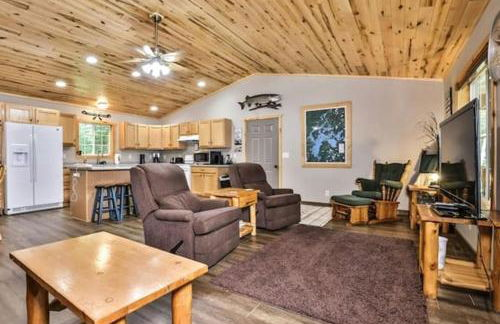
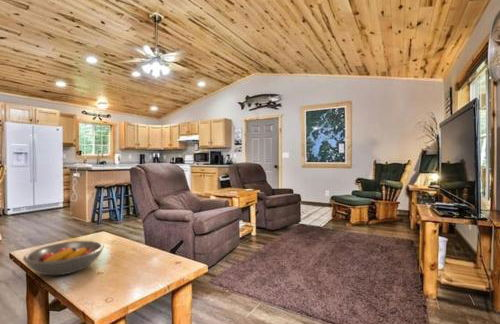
+ fruit bowl [22,240,105,276]
